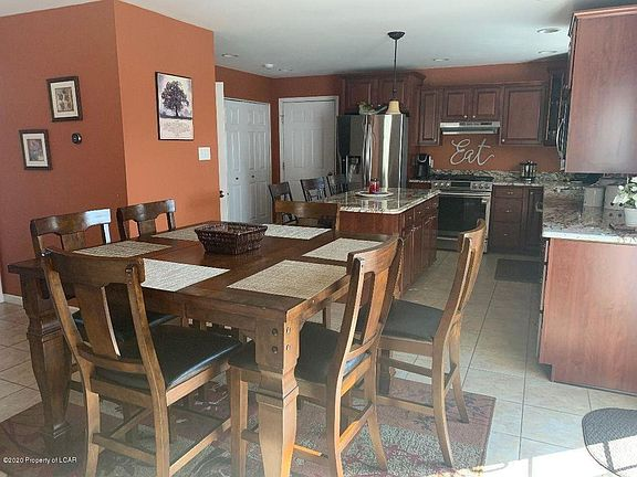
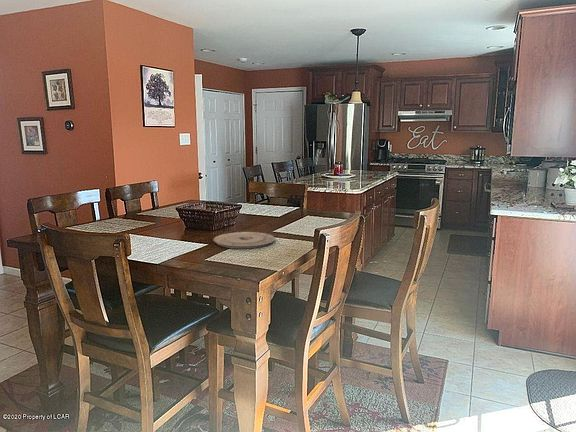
+ plate [212,231,276,249]
